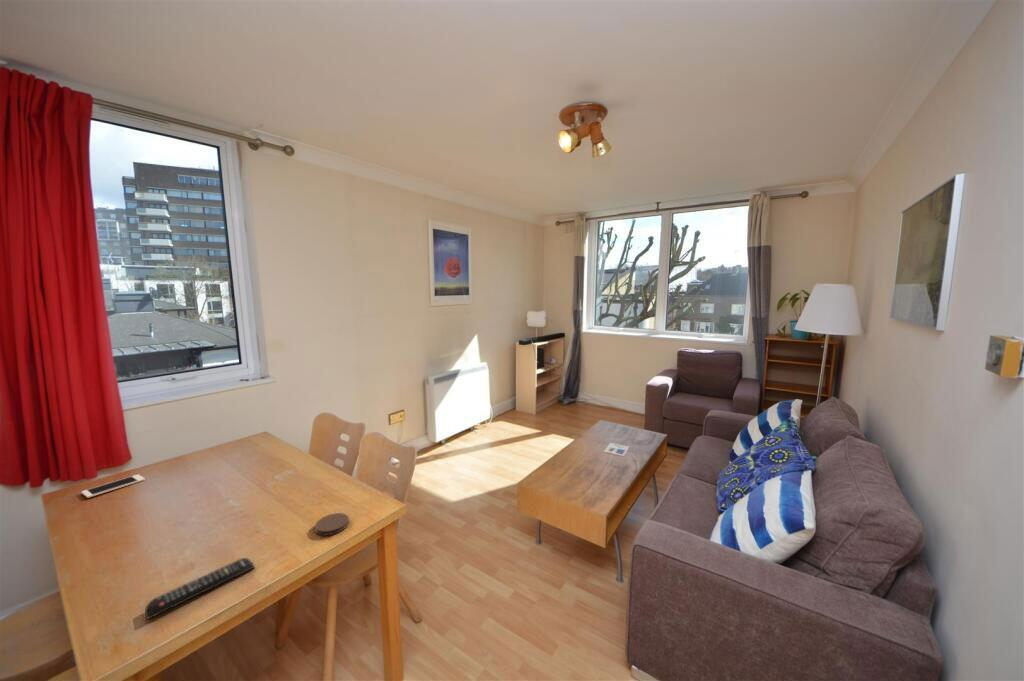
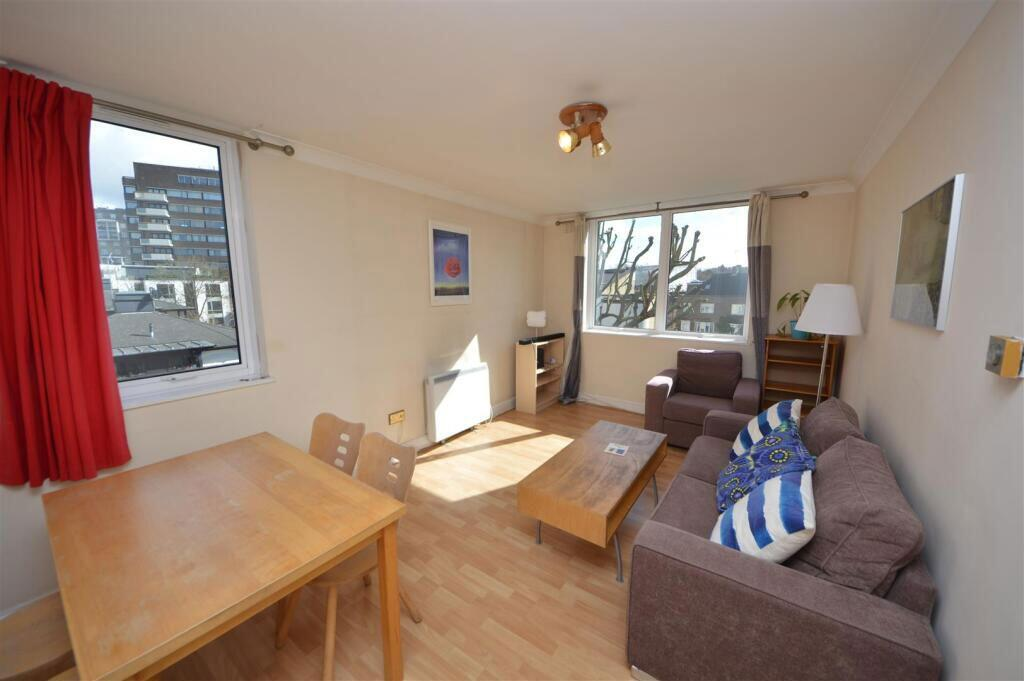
- remote control [144,557,256,620]
- cell phone [81,474,146,499]
- coaster [314,512,350,536]
